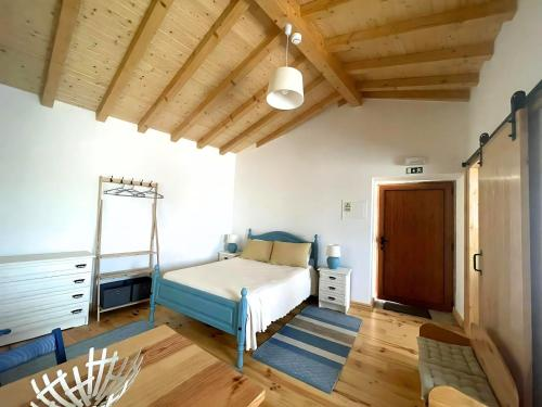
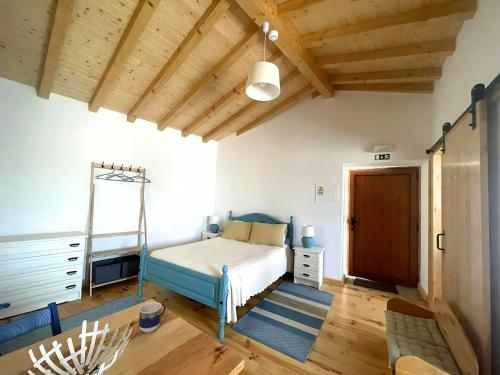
+ cup [138,301,167,334]
